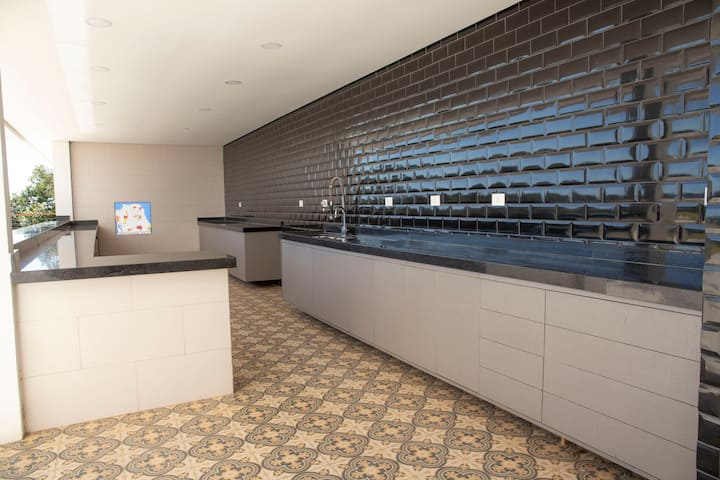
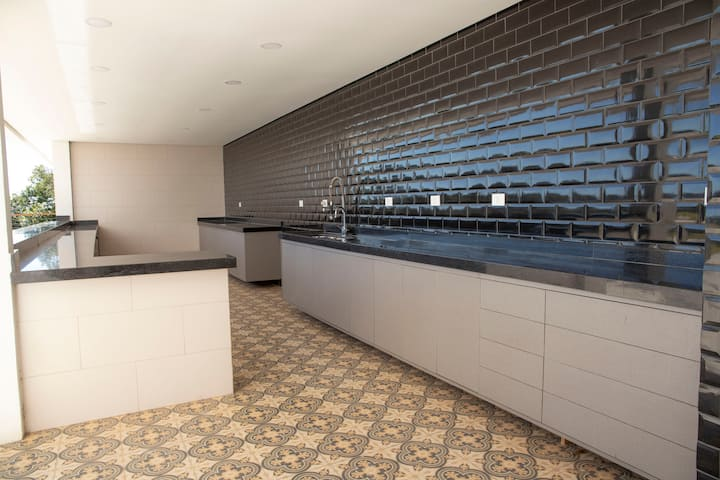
- wall art [113,201,153,236]
